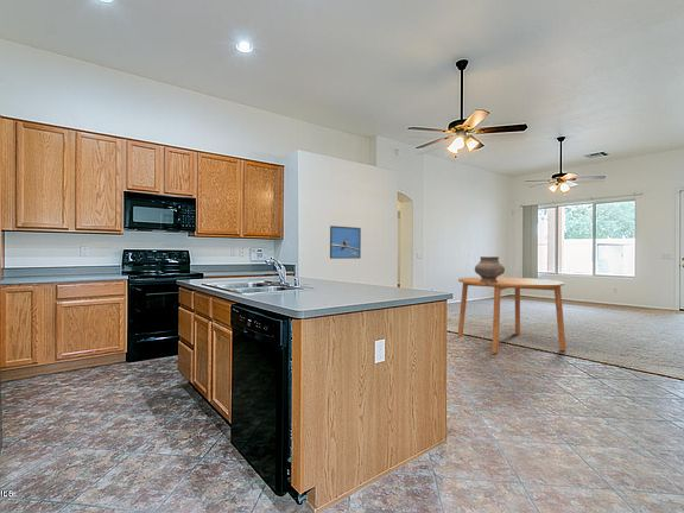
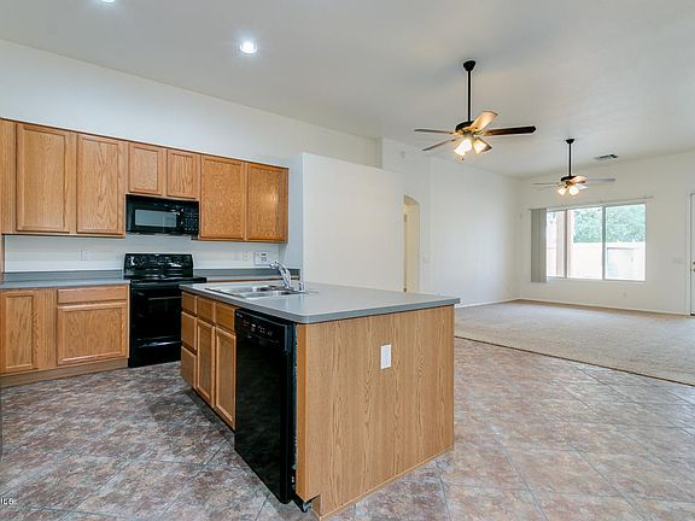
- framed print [329,224,362,260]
- ceramic pot [474,255,506,283]
- dining table [457,277,568,354]
